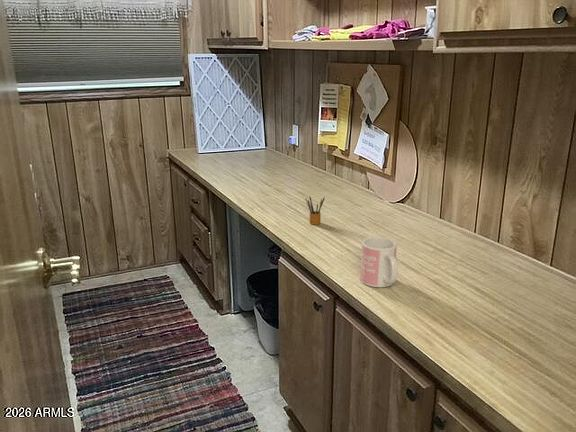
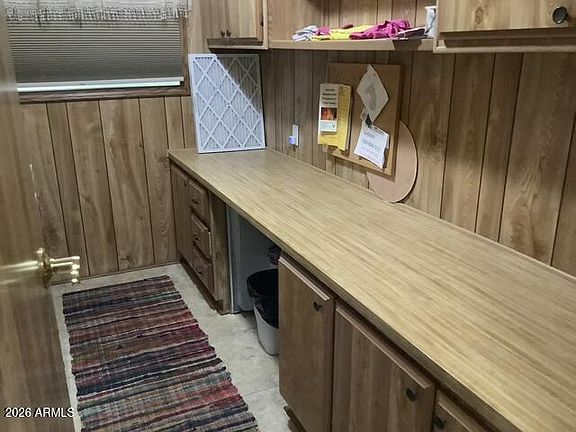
- pencil box [304,196,326,226]
- mug [359,236,399,288]
